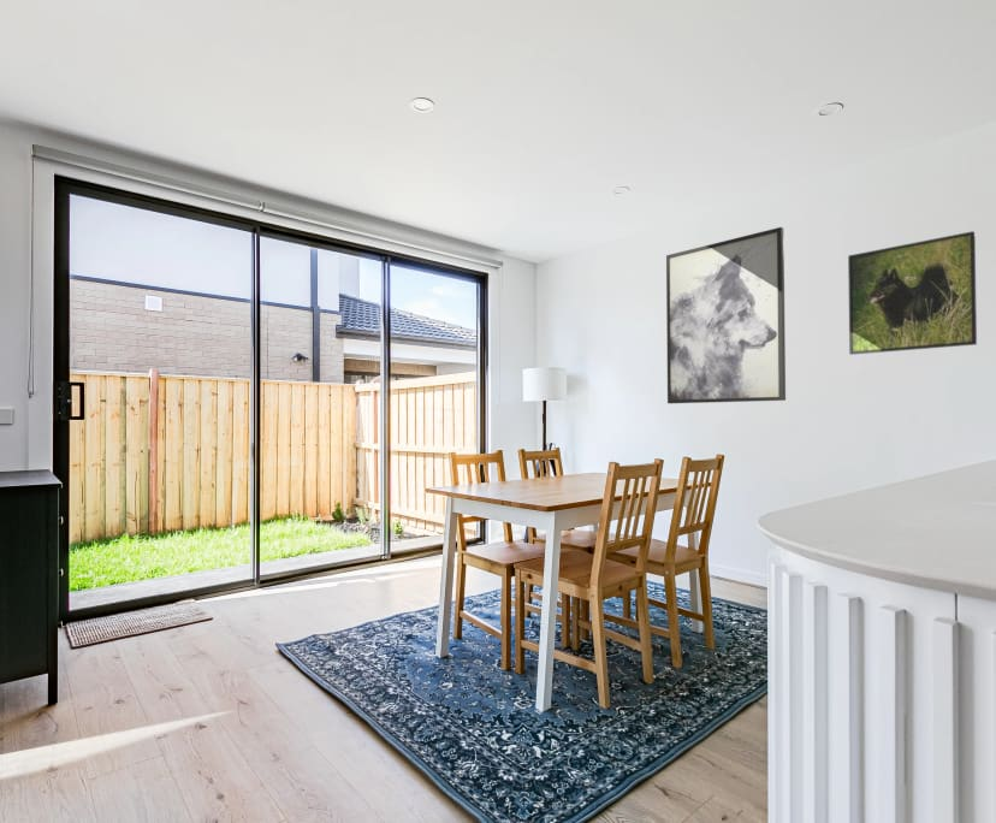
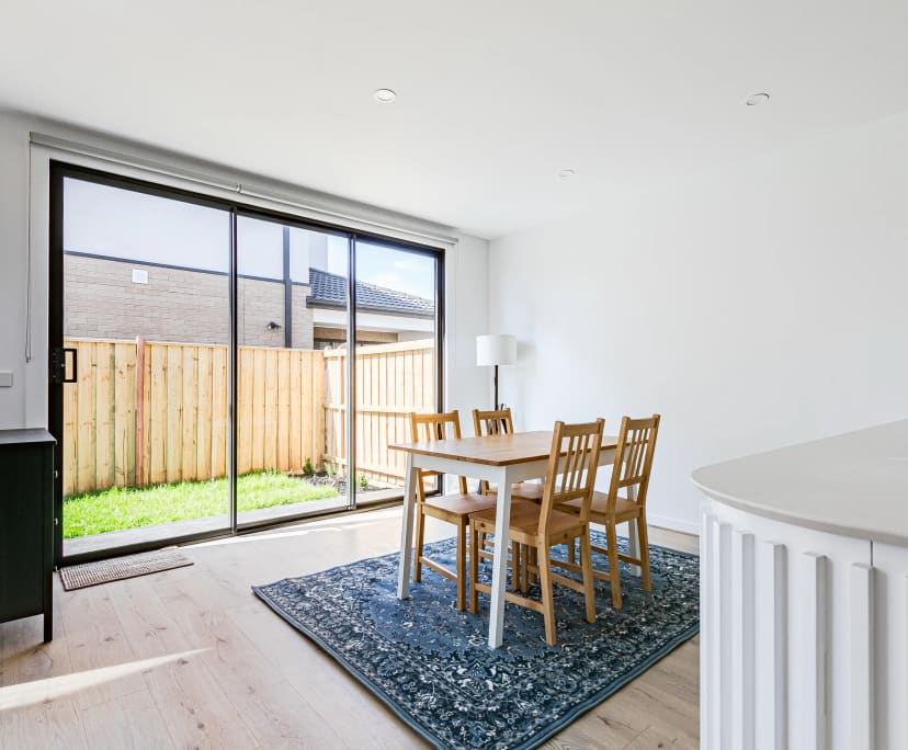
- wall art [665,226,787,404]
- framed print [847,230,978,356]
